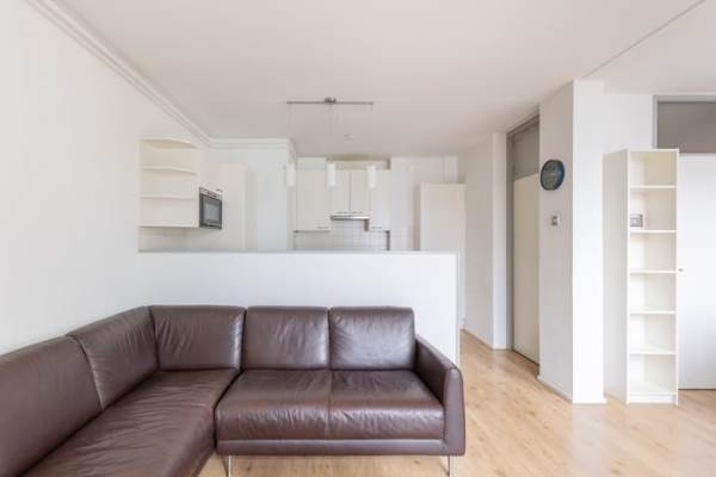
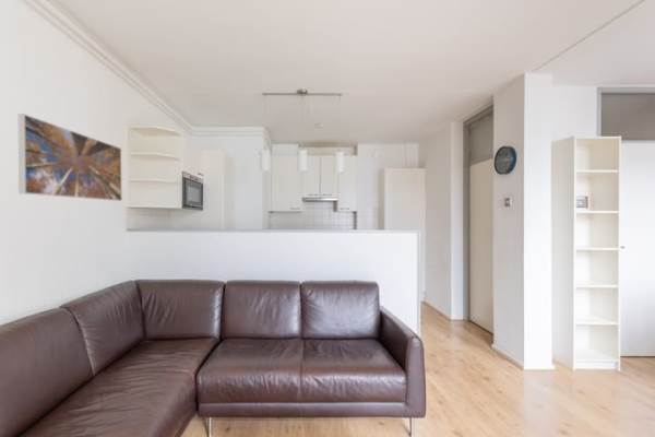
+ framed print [17,113,123,202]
